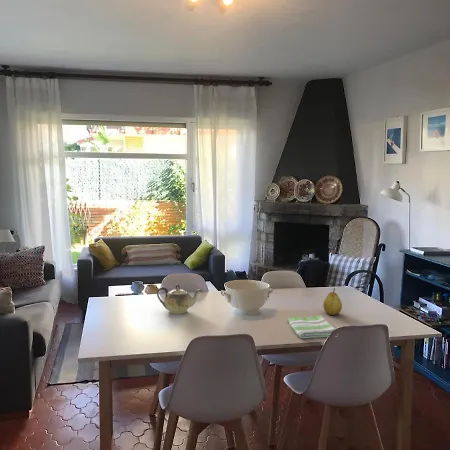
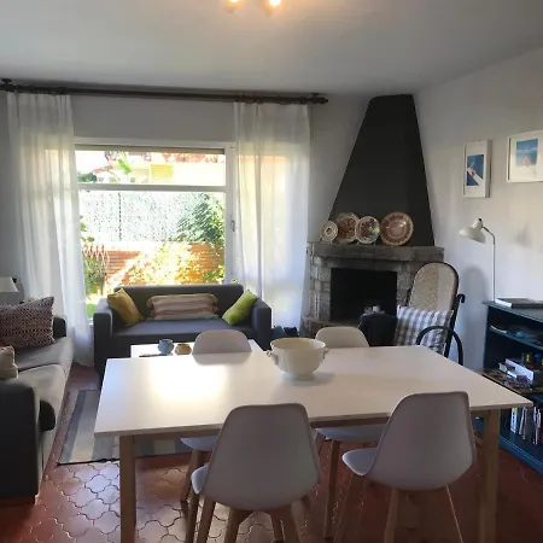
- dish towel [286,314,338,339]
- teapot [156,283,204,315]
- fruit [322,287,343,316]
